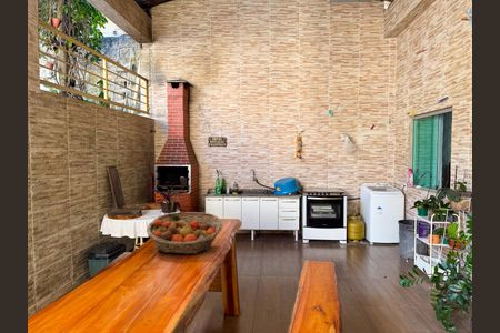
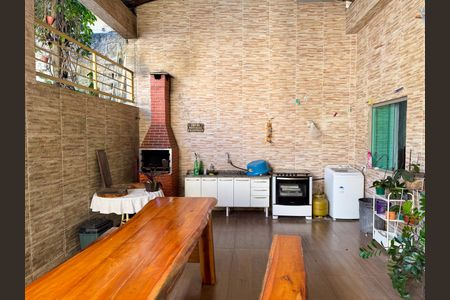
- fruit basket [146,211,223,255]
